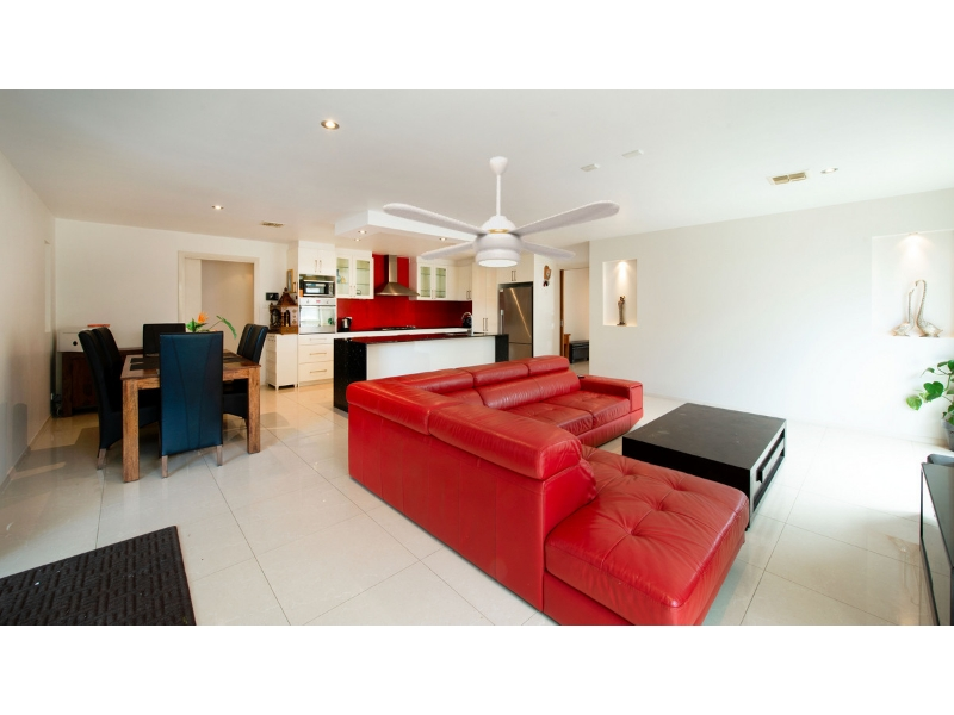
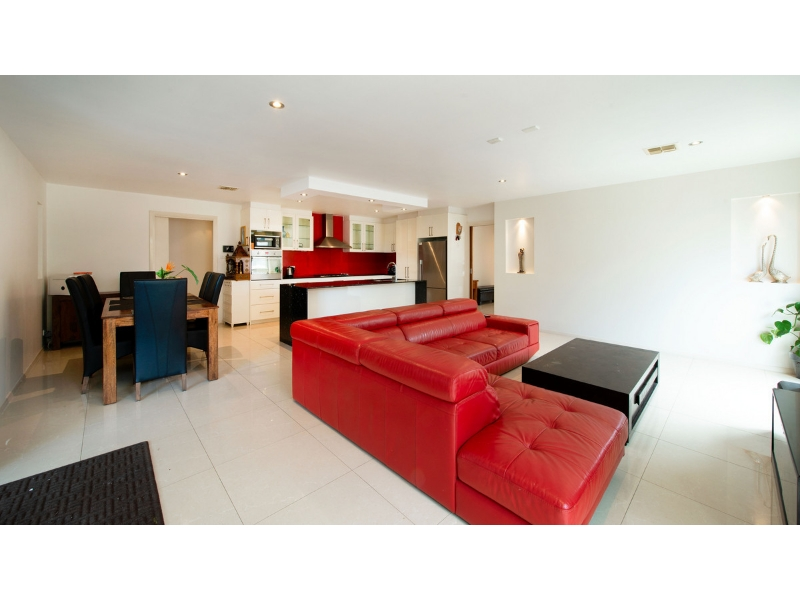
- ceiling fan [382,156,621,269]
